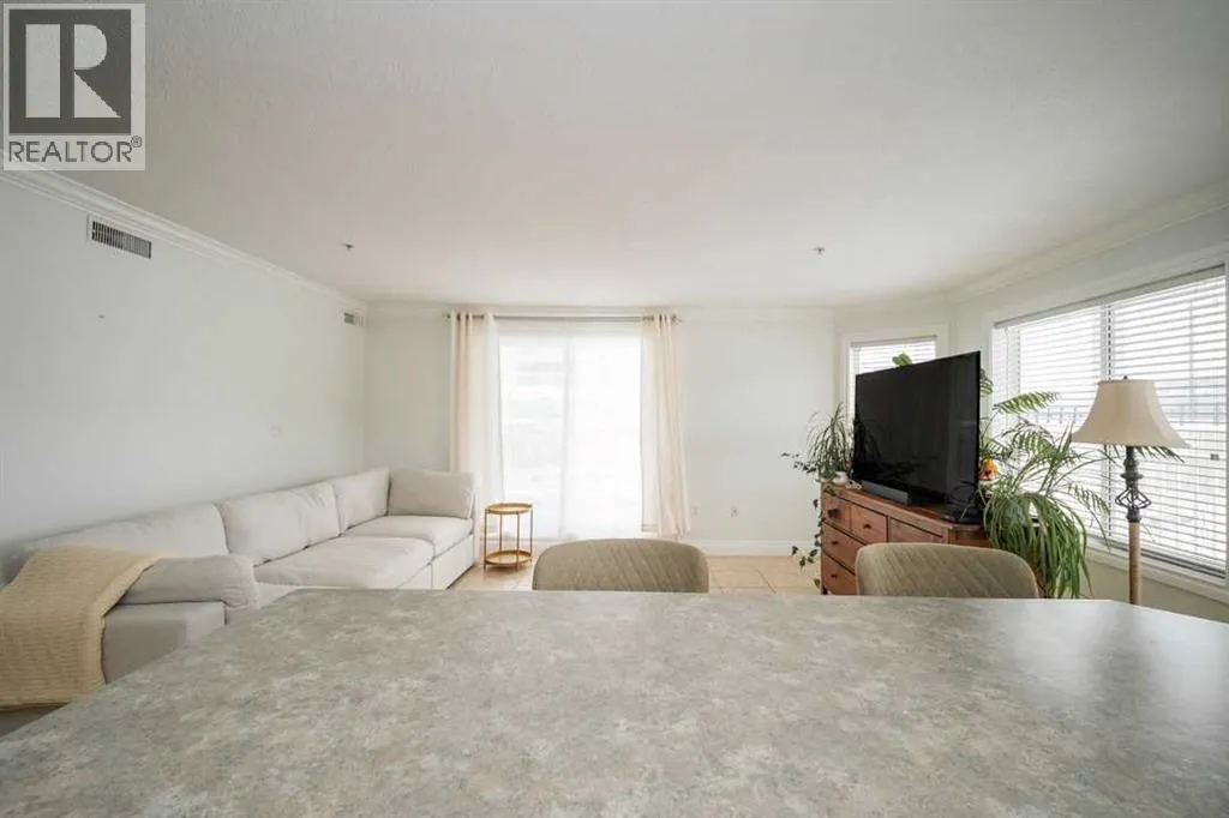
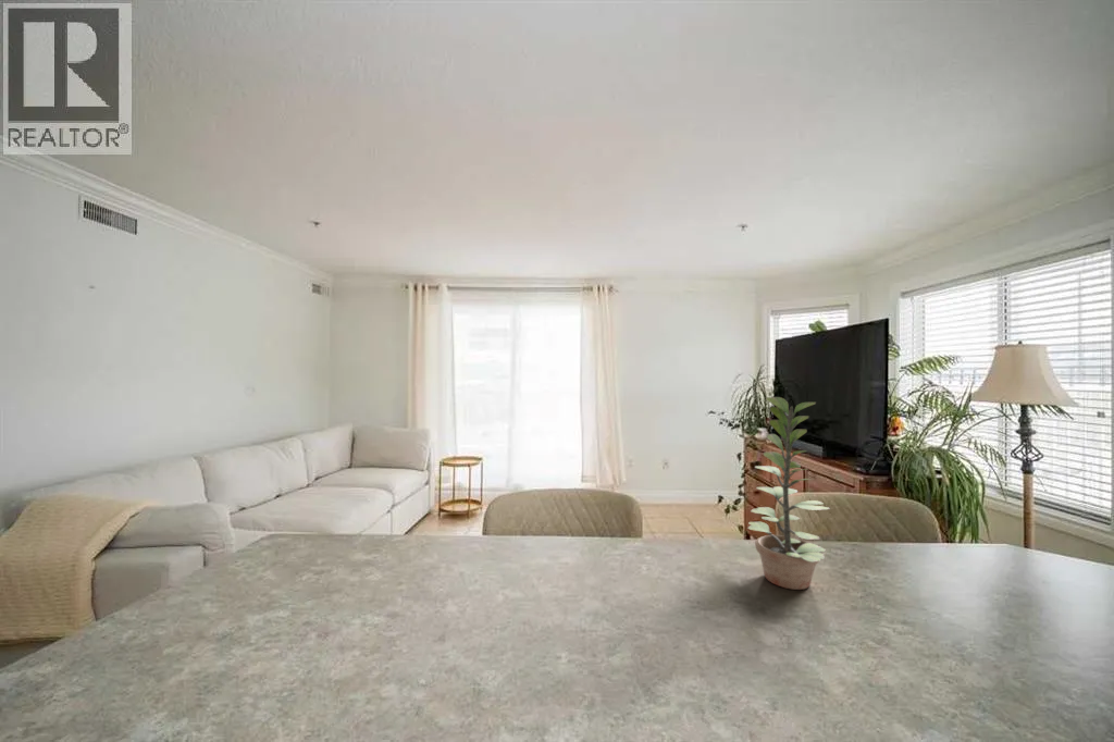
+ plant [746,396,831,591]
